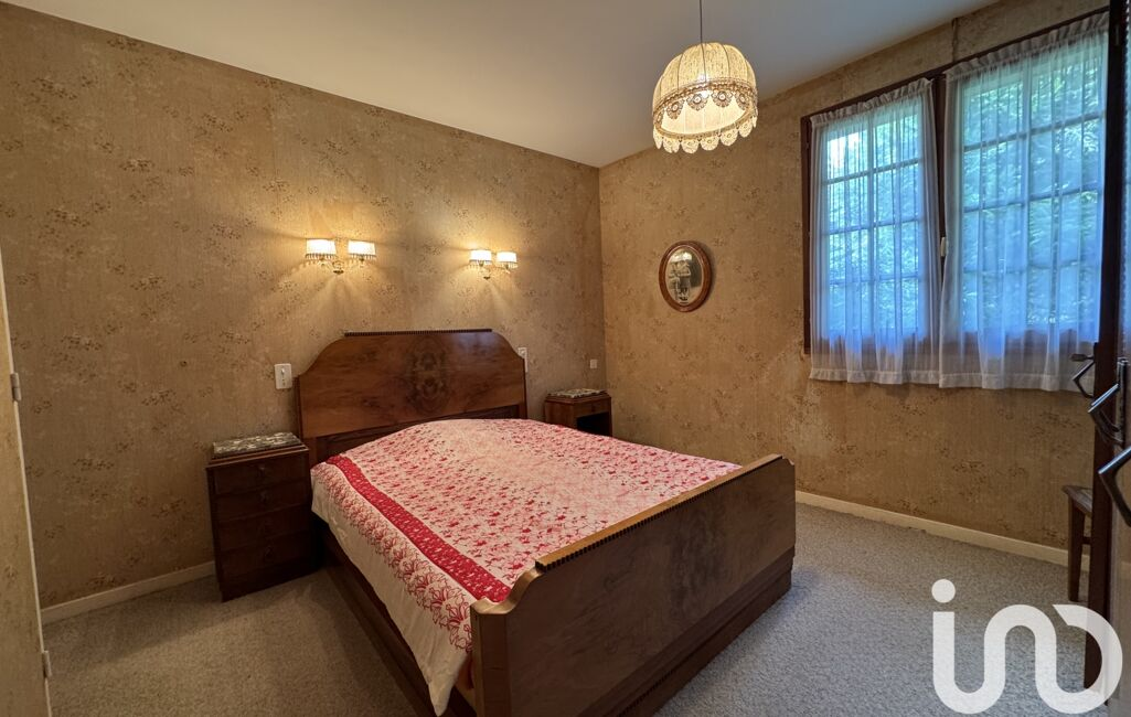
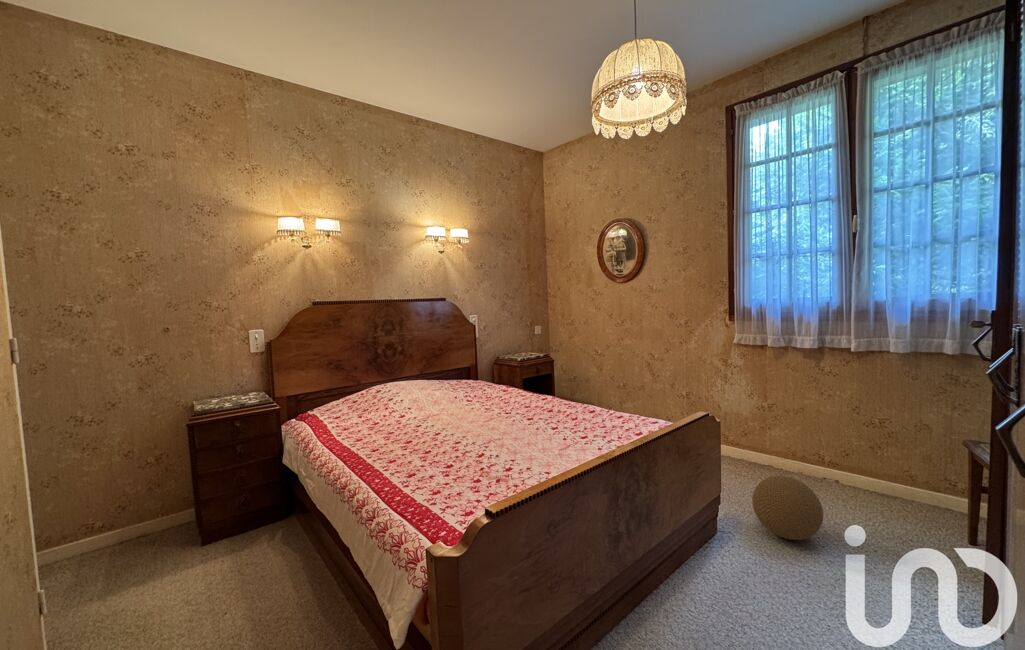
+ decorative ball [751,475,824,541]
